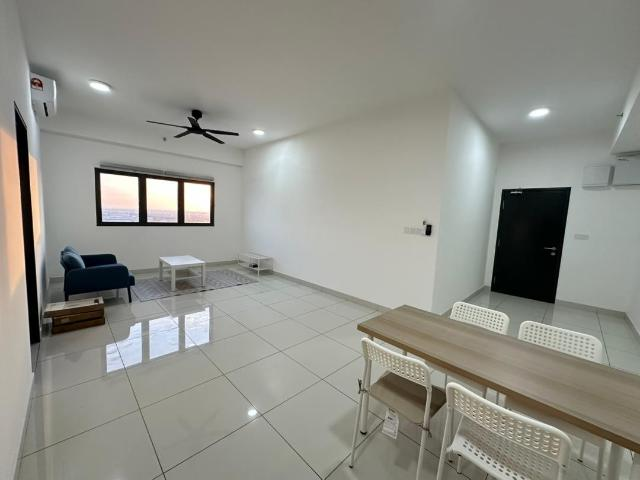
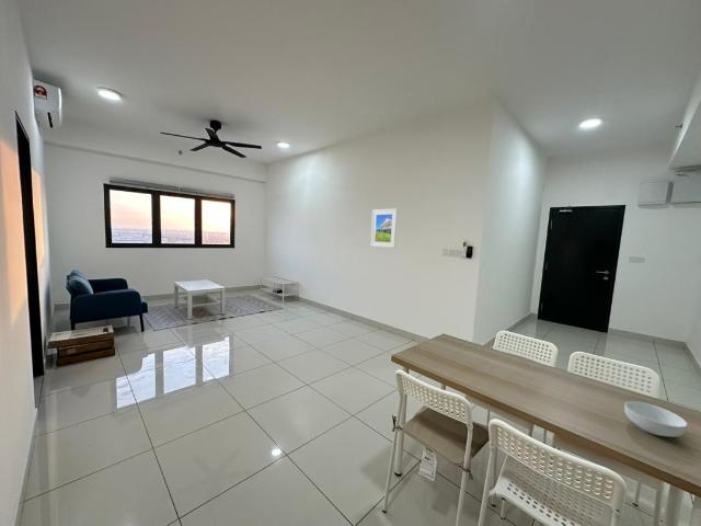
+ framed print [369,207,399,249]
+ cereal bowl [623,400,688,438]
